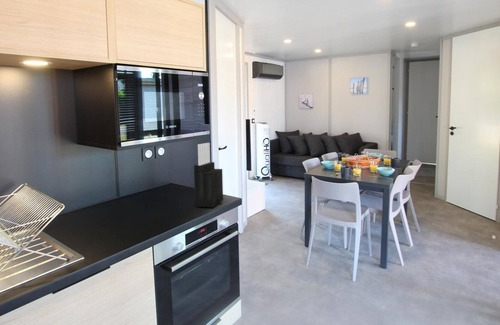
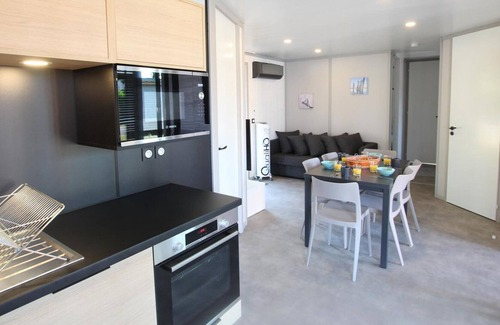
- knife block [193,142,224,208]
